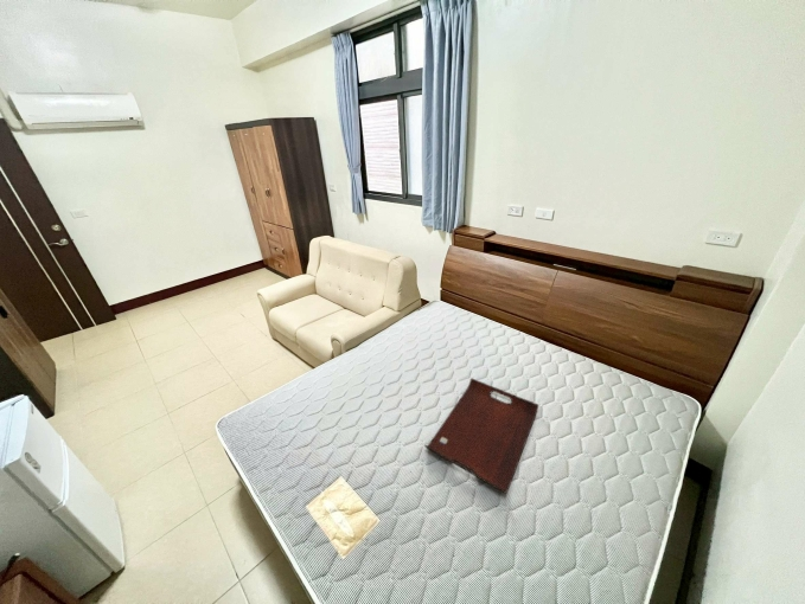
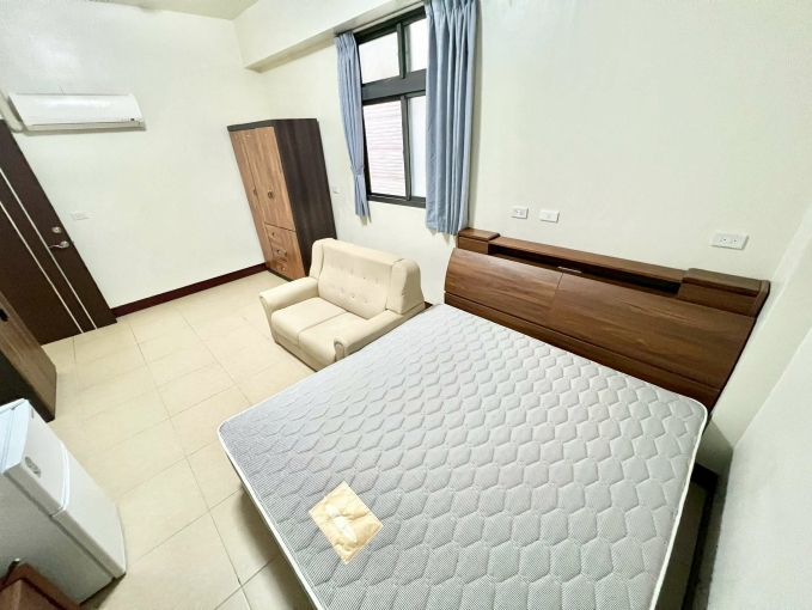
- serving tray [423,377,539,495]
